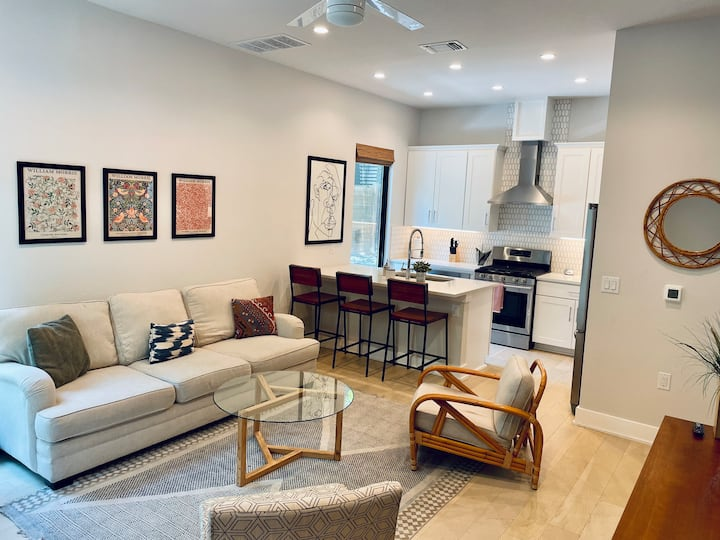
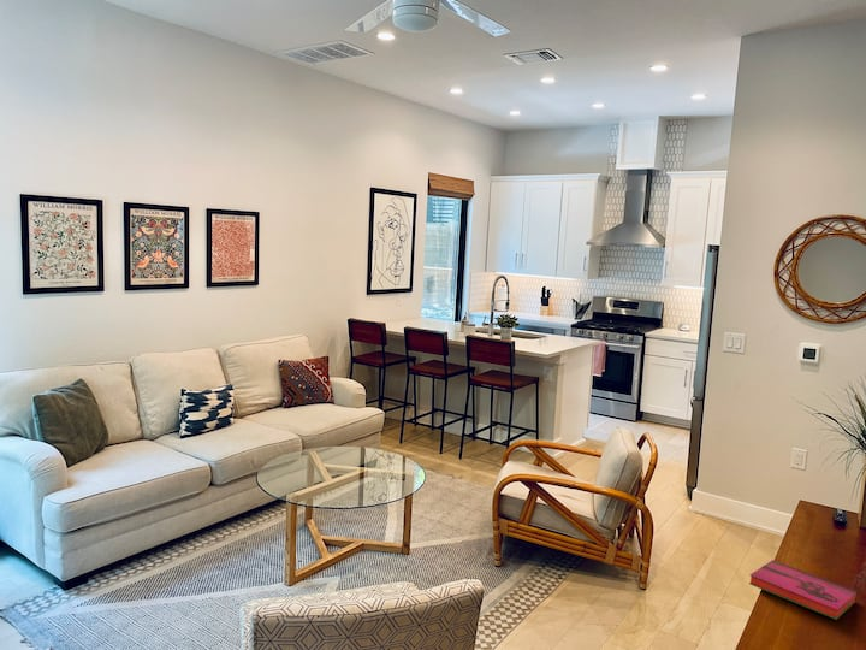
+ hardback book [748,559,859,621]
